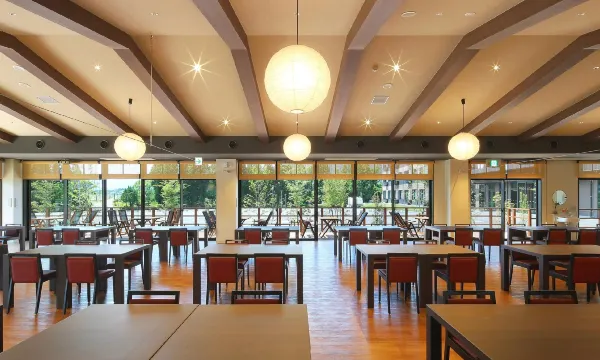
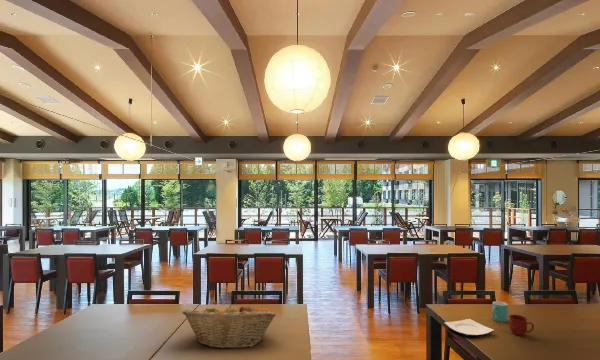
+ fruit basket [181,301,277,350]
+ mug [508,314,535,336]
+ plate [443,318,495,337]
+ mug [491,300,509,323]
